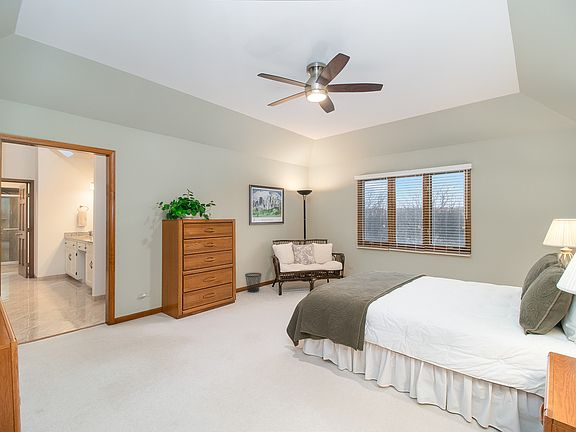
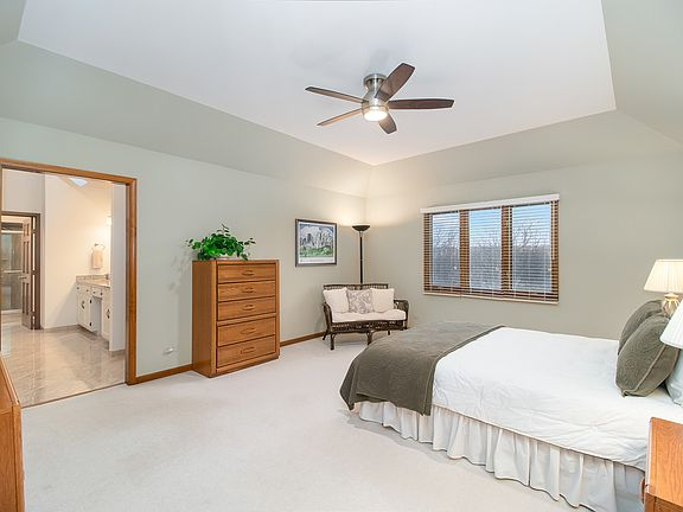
- wastebasket [244,272,262,293]
